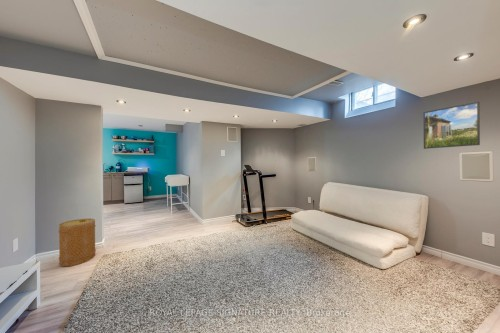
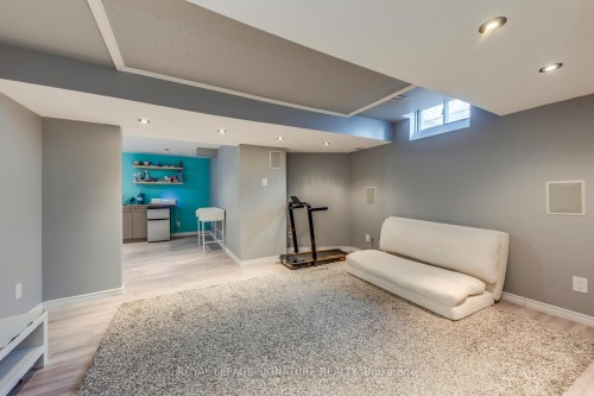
- basket [58,217,97,267]
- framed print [422,101,481,150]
